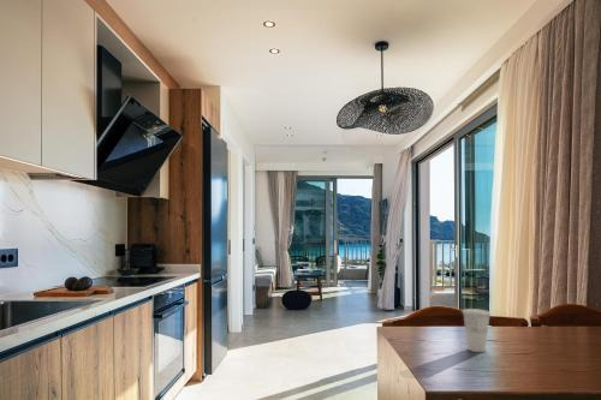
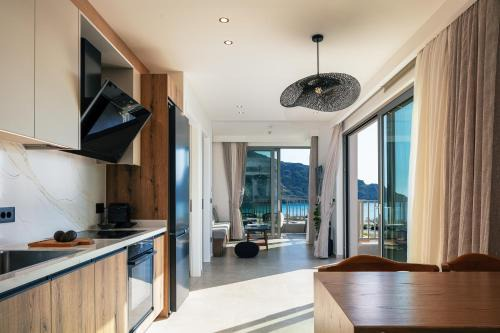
- cup [462,308,492,353]
